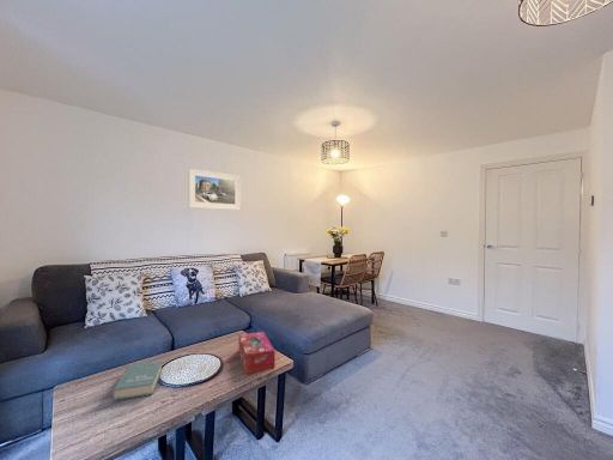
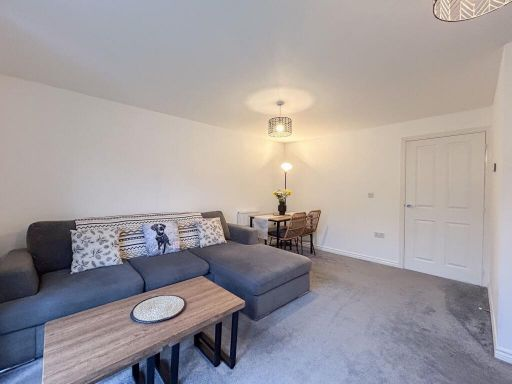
- tissue box [237,331,275,375]
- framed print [187,168,242,211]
- book [111,361,163,401]
